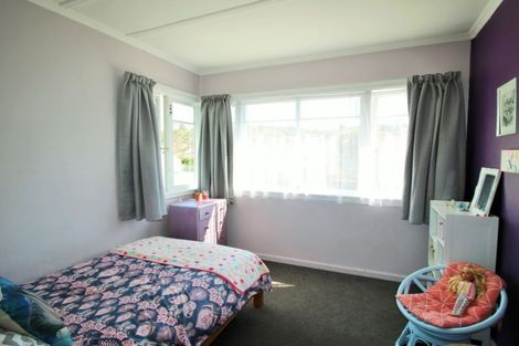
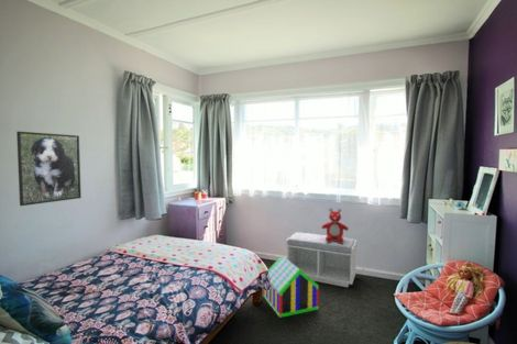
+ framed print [15,131,82,207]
+ toy house [263,255,320,319]
+ bench [285,231,358,288]
+ teddy bear [320,208,350,243]
